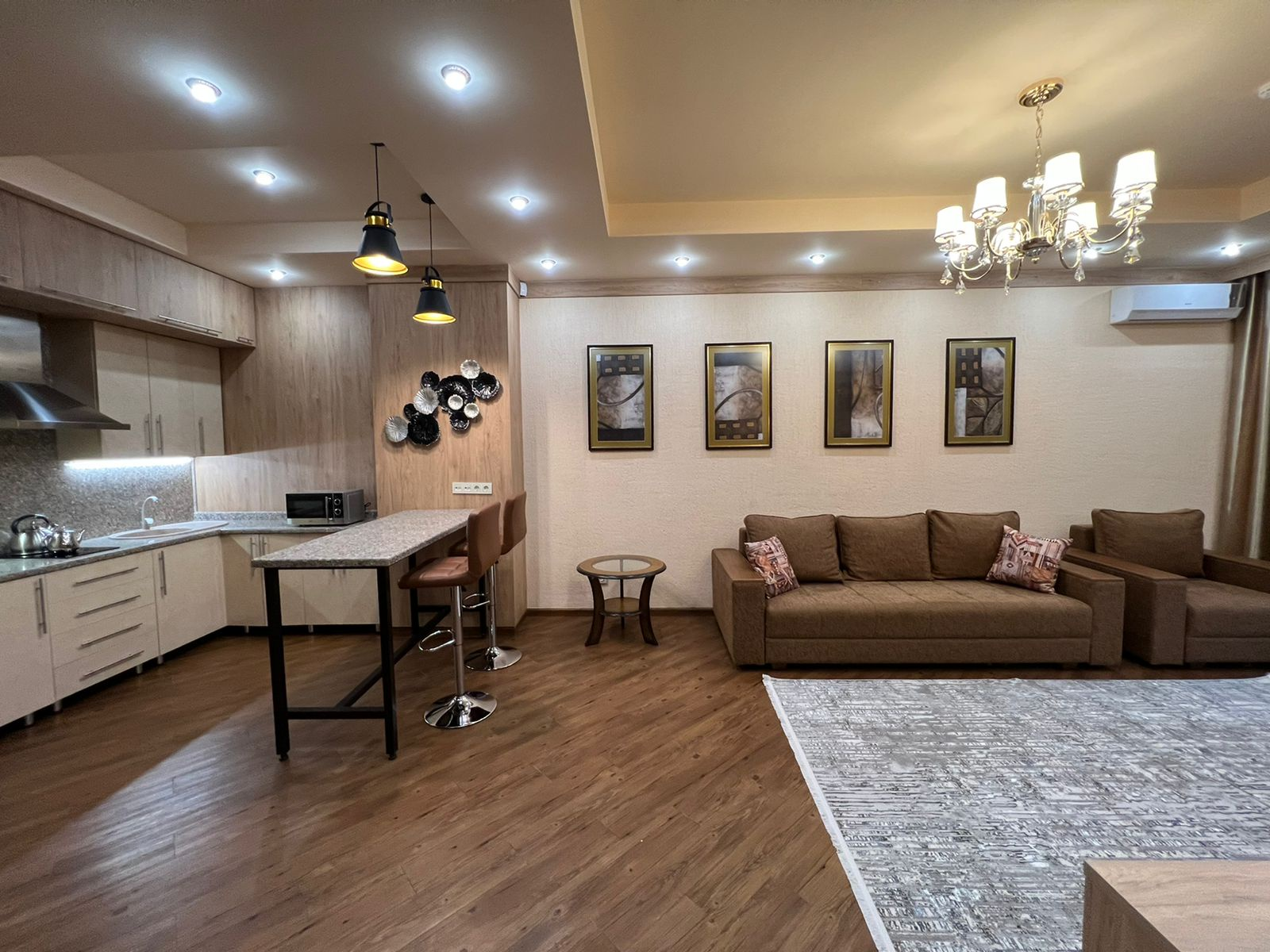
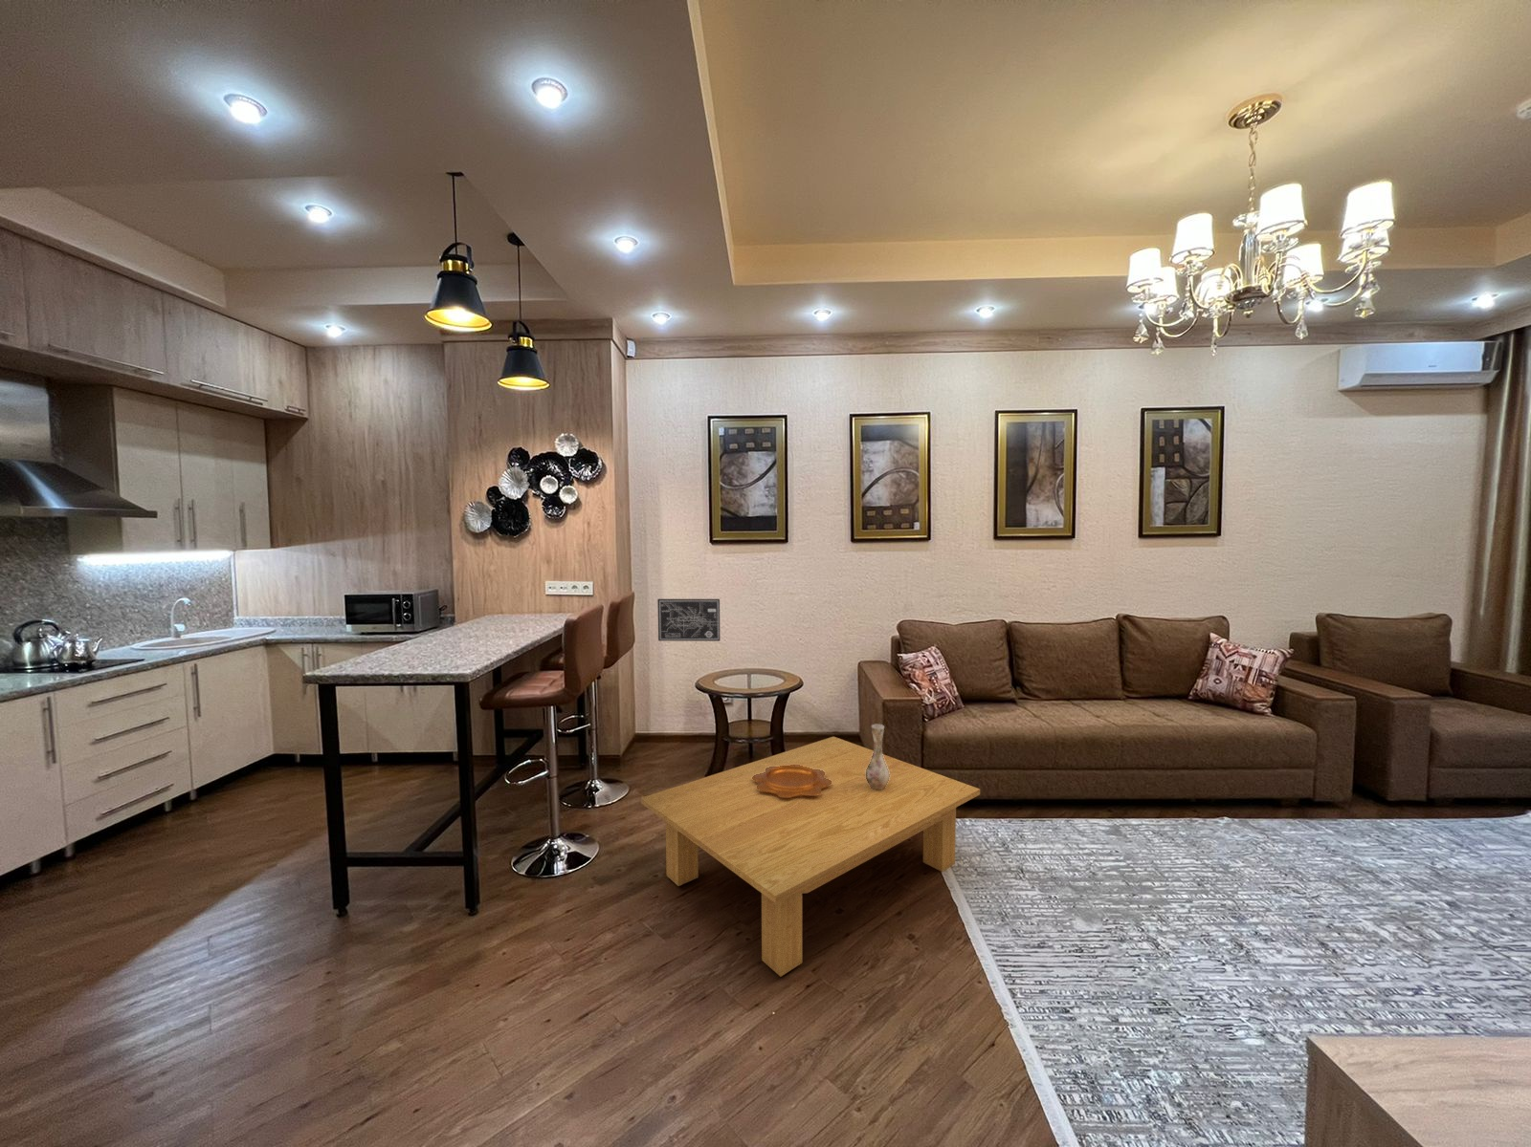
+ coffee table [640,736,981,978]
+ decorative bowl [752,765,832,798]
+ vase [866,724,890,790]
+ wall art [657,599,721,642]
